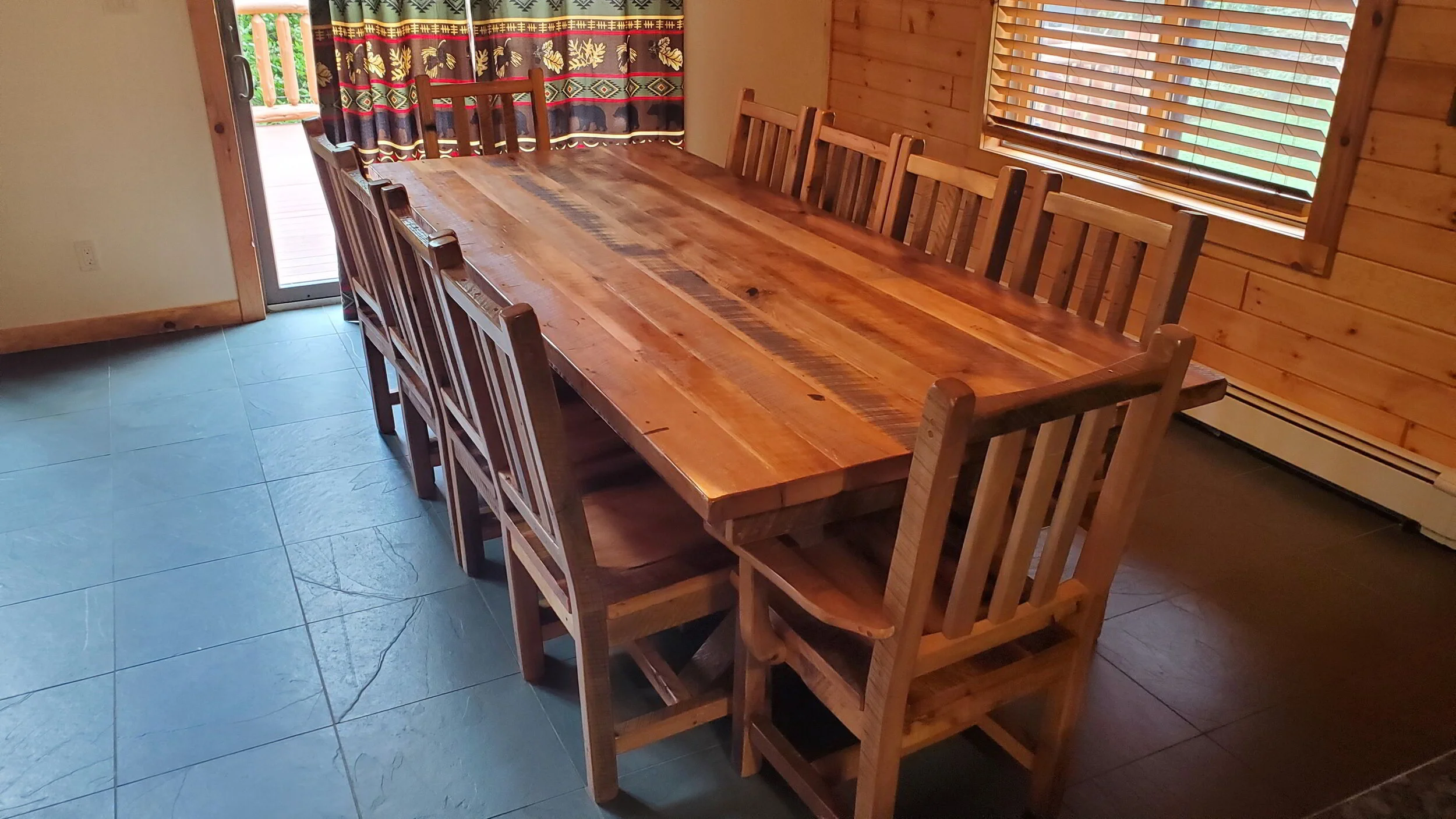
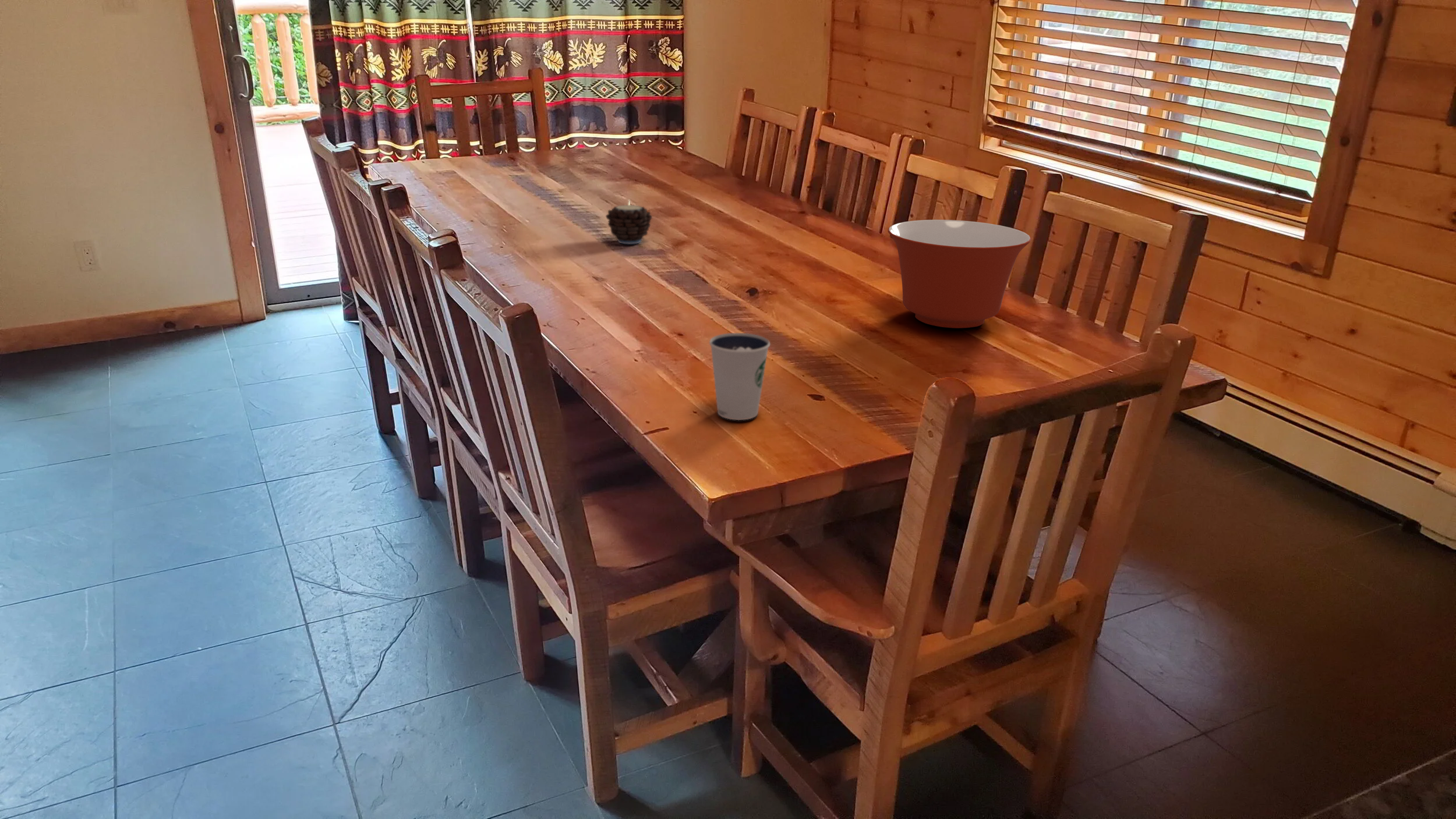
+ candle [605,199,653,244]
+ dixie cup [709,332,771,421]
+ mixing bowl [888,219,1031,329]
